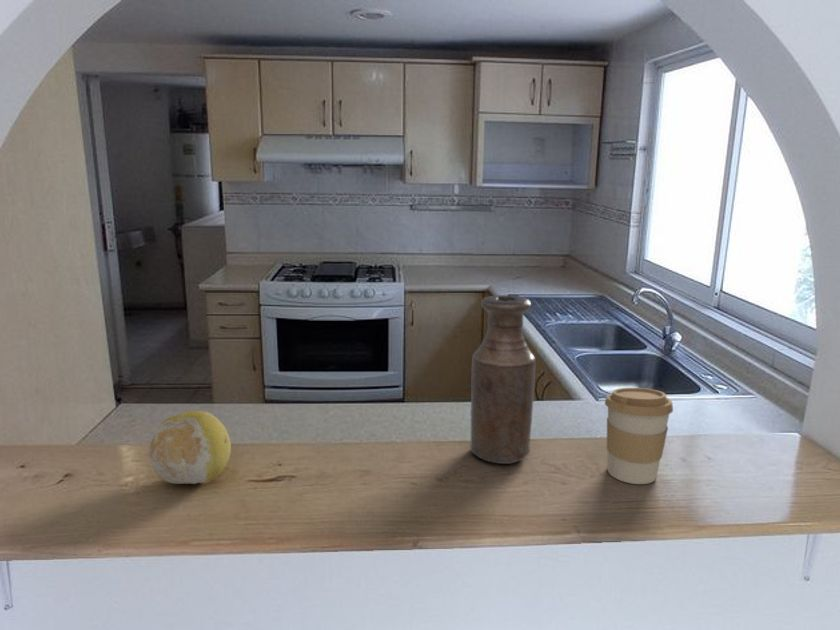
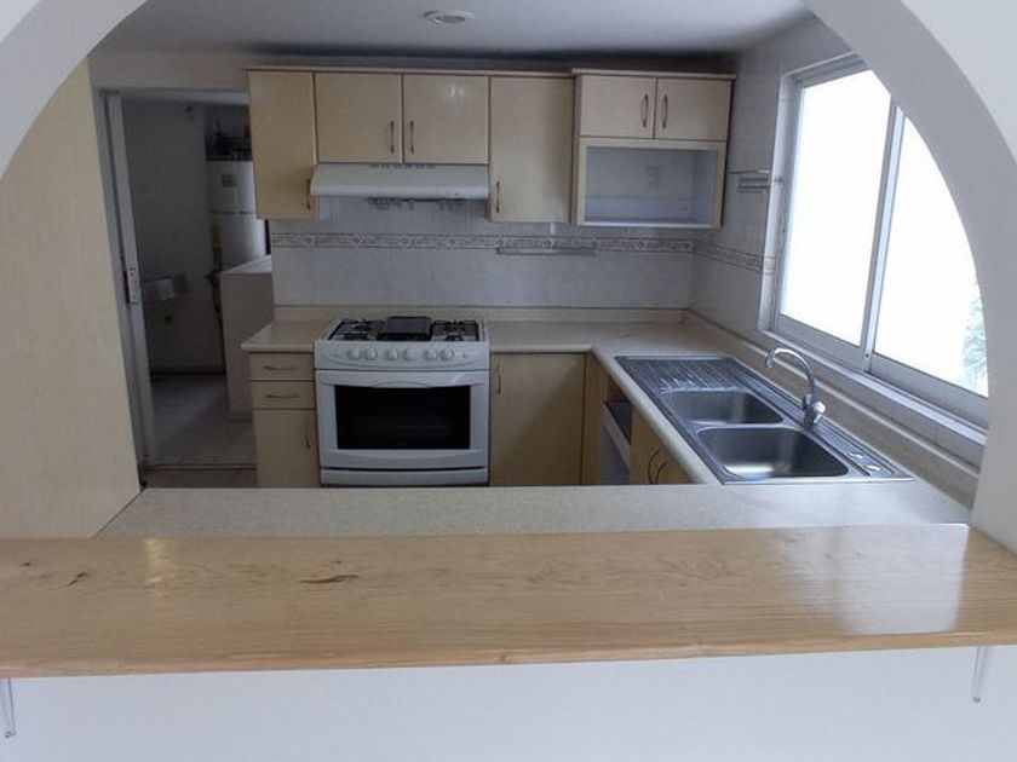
- coffee cup [604,387,674,485]
- fruit [148,410,232,485]
- bottle [469,294,536,465]
